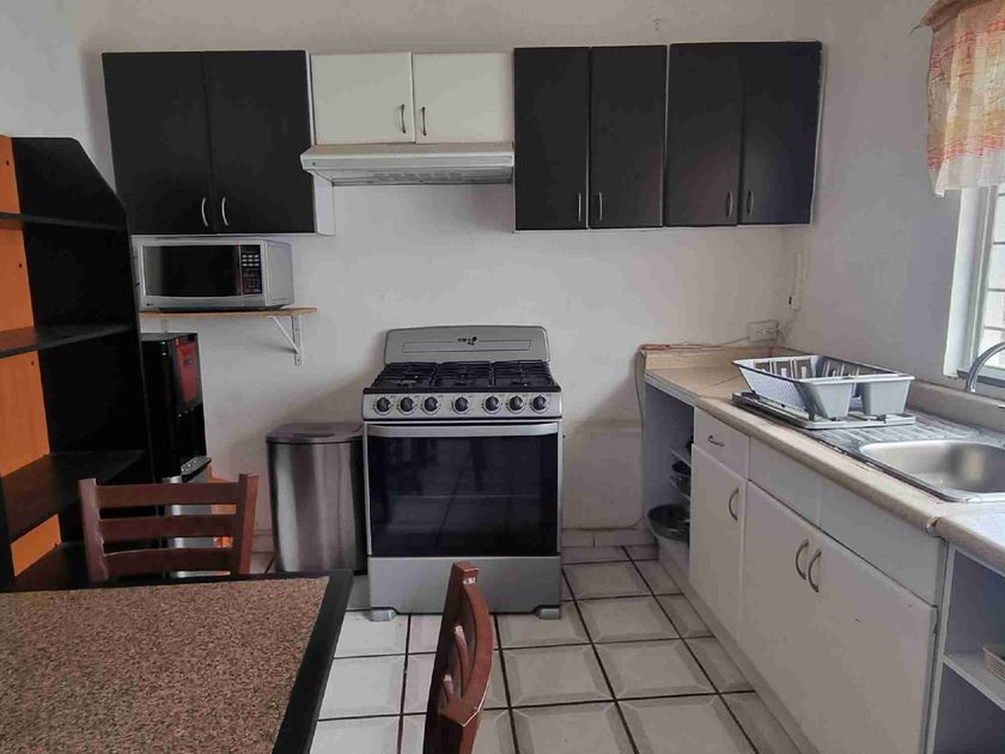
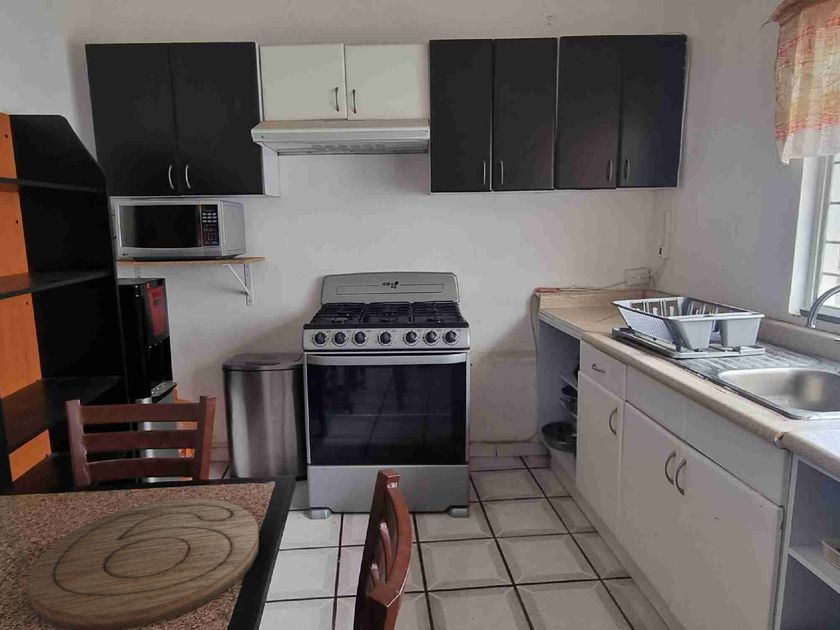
+ cutting board [27,498,260,630]
